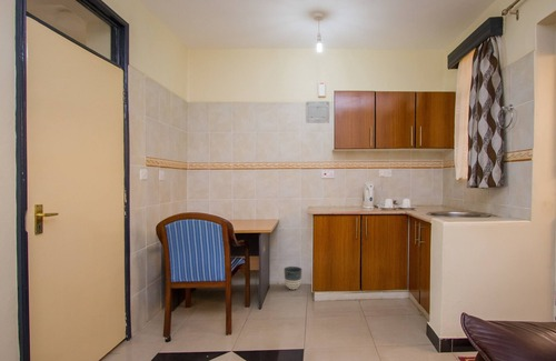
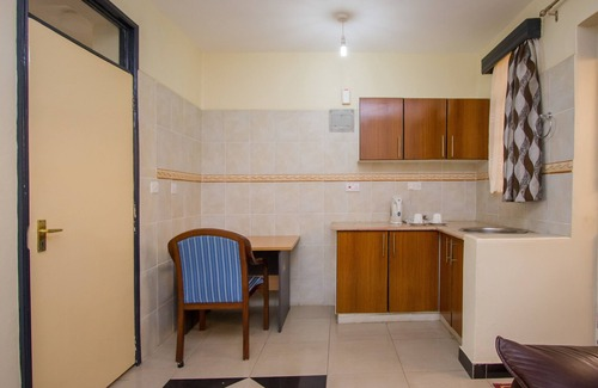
- planter [282,265,302,291]
